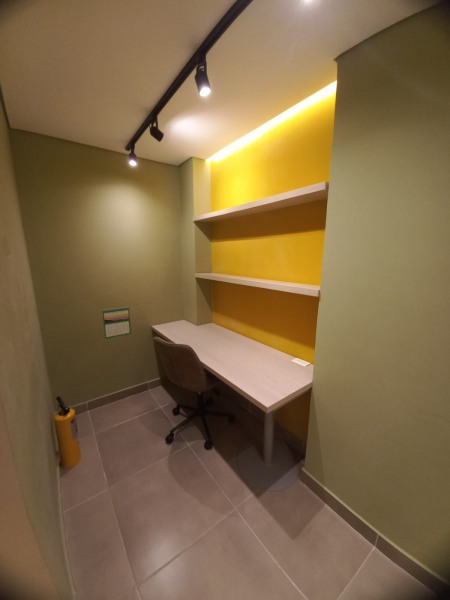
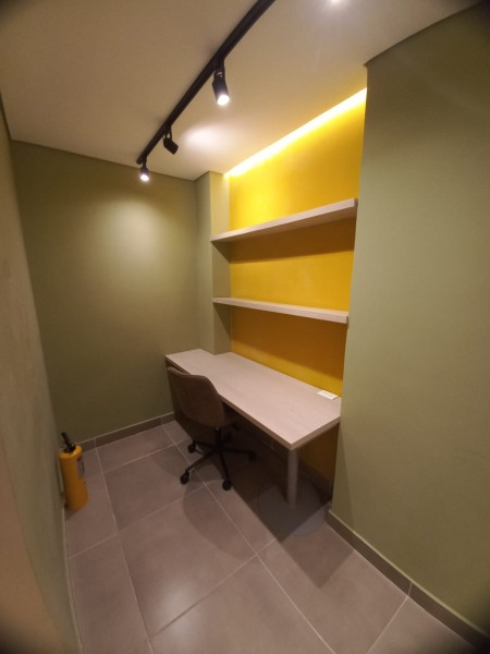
- calendar [101,306,132,340]
